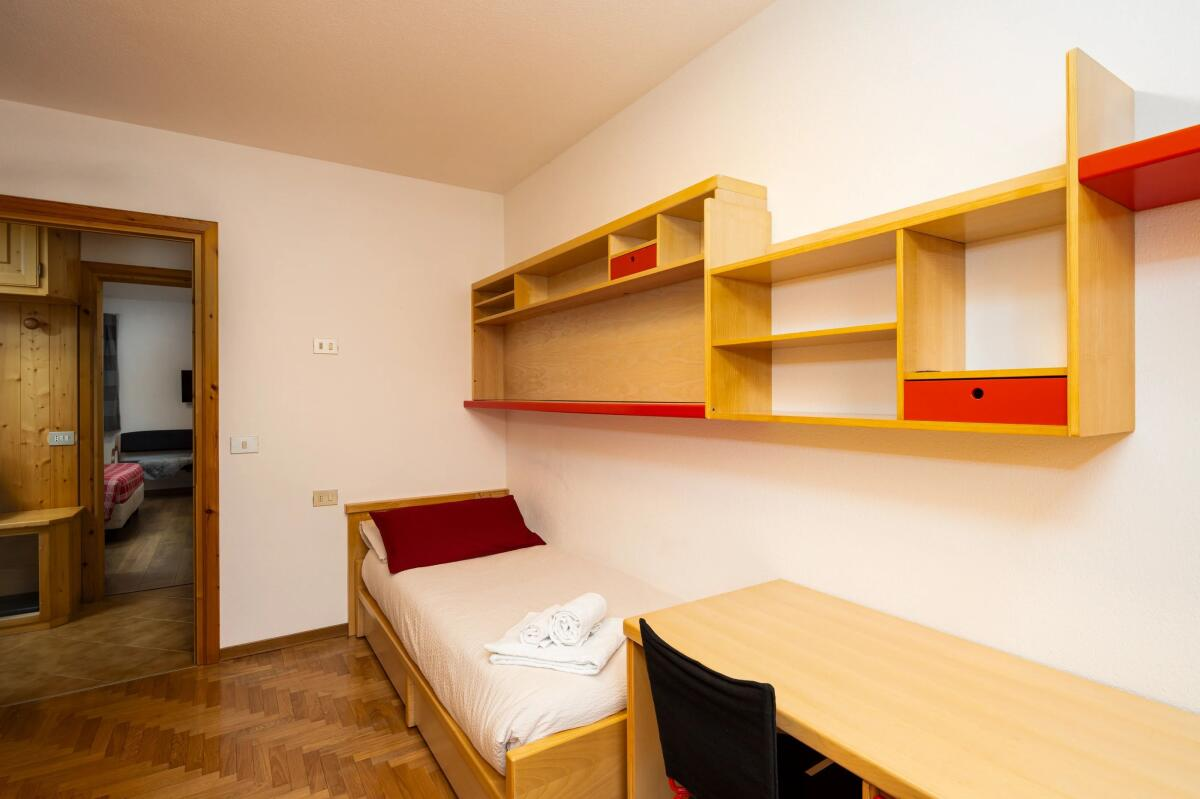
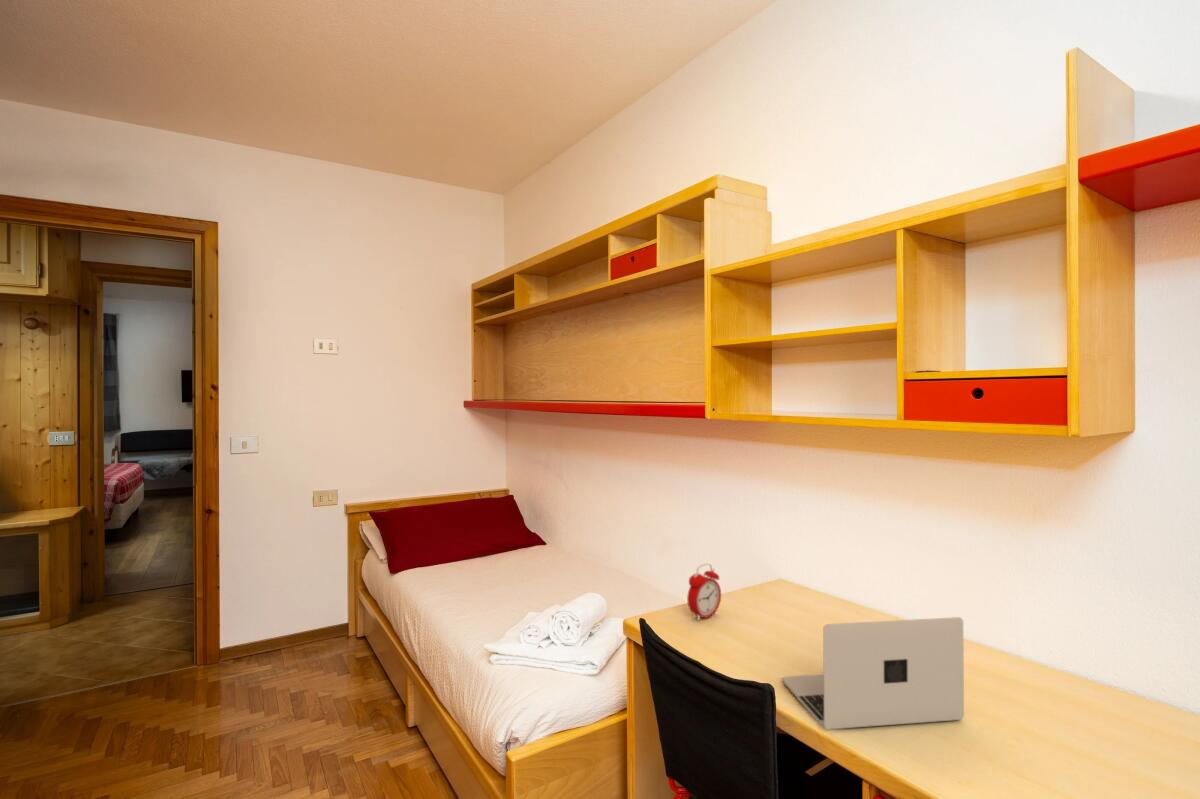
+ alarm clock [686,563,722,622]
+ laptop [781,616,965,730]
